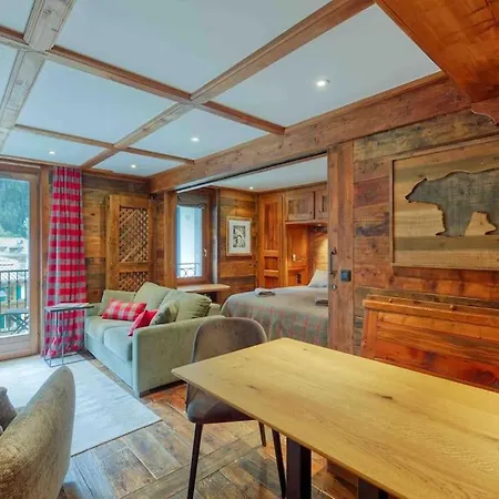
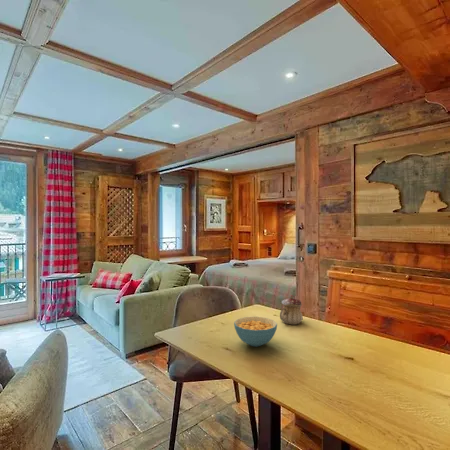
+ teapot [279,294,304,326]
+ cereal bowl [233,316,278,348]
